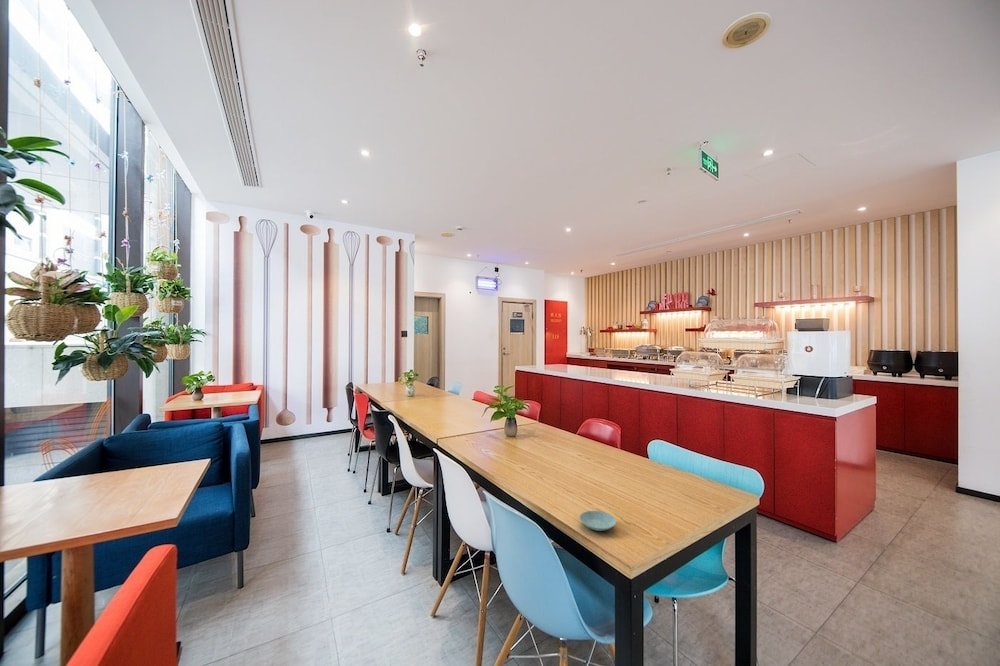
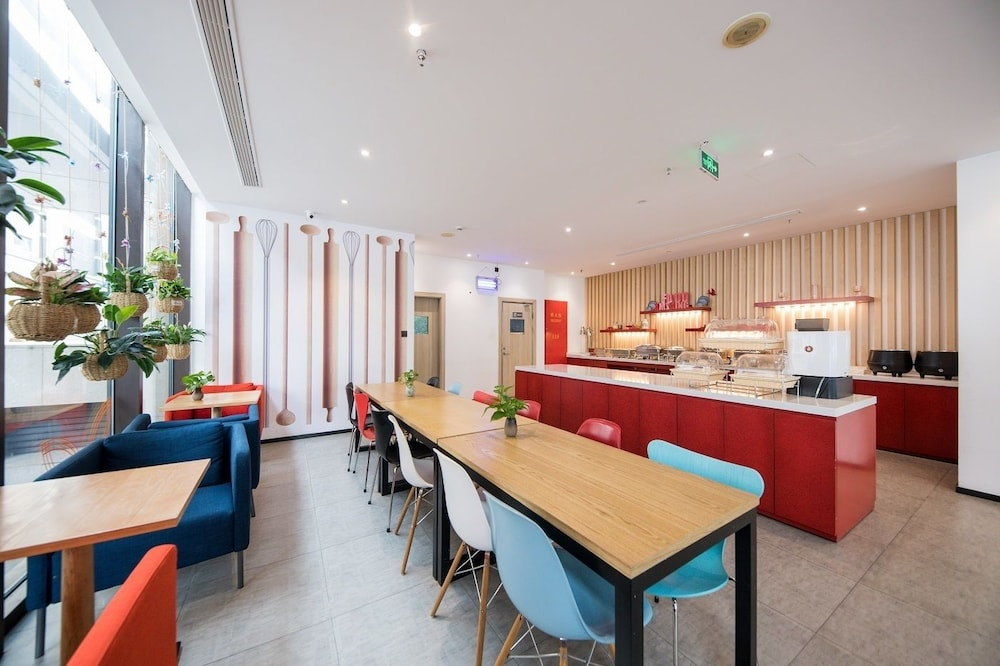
- saucer [578,510,617,532]
